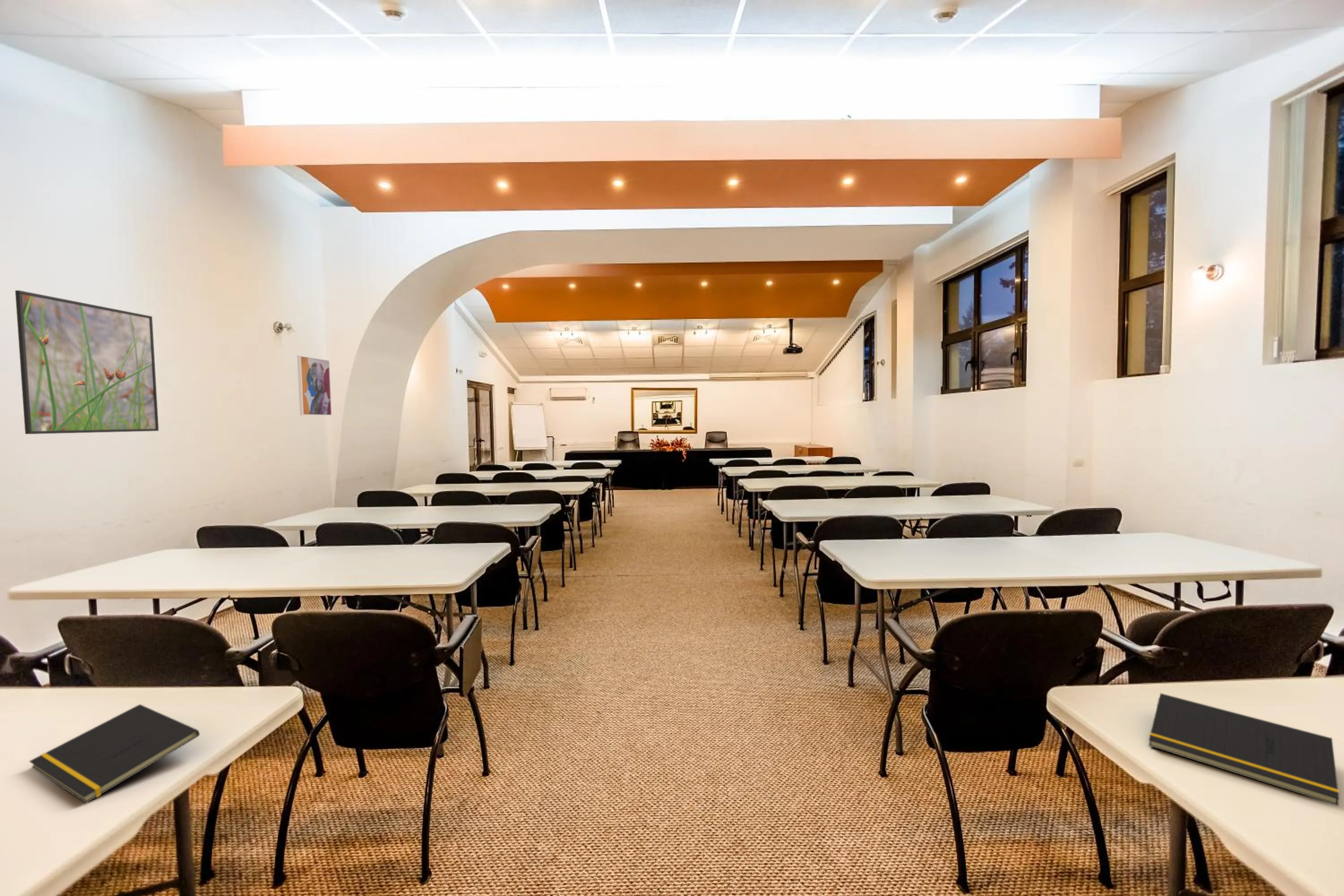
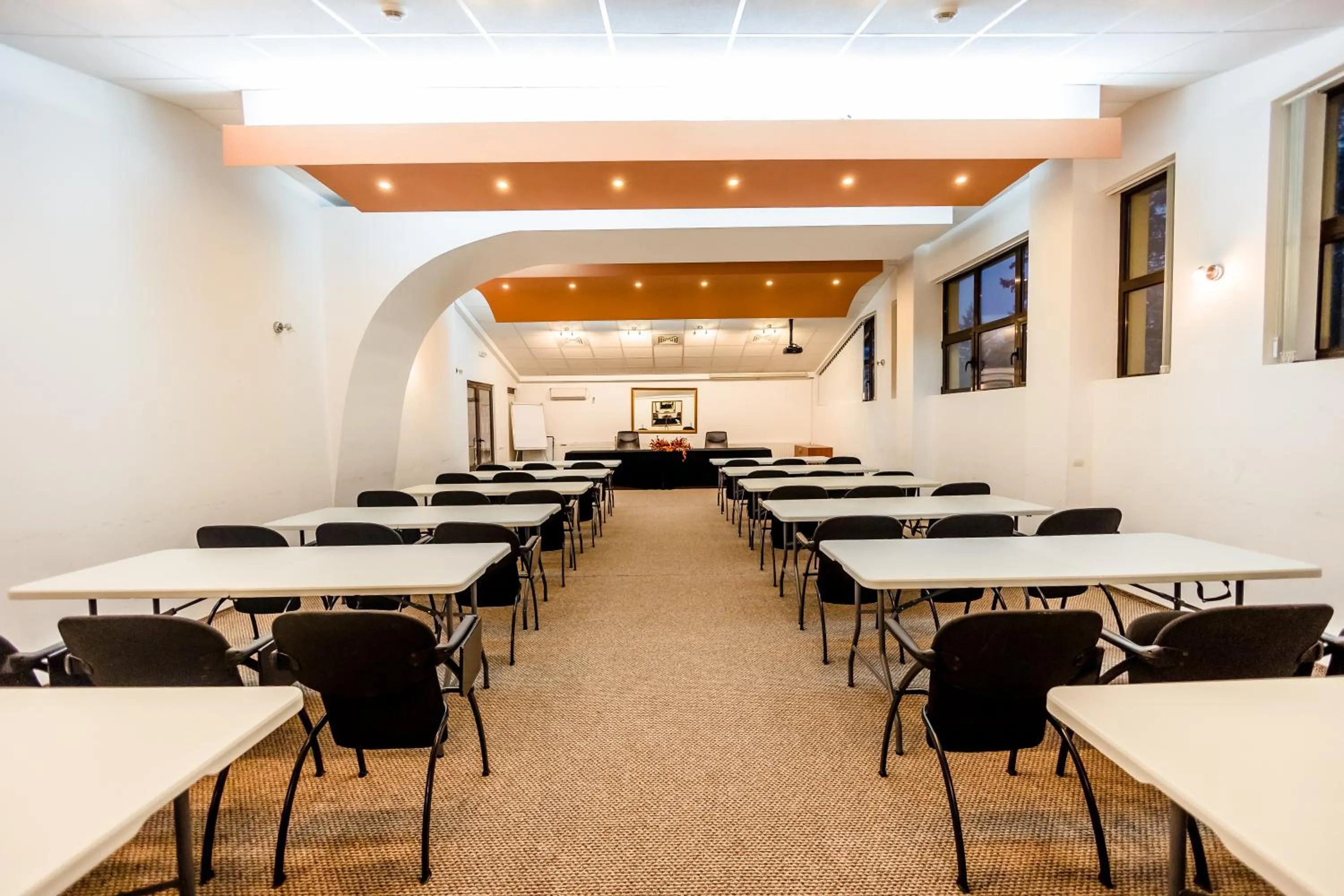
- notepad [1148,693,1340,806]
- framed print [15,290,159,435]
- notepad [29,704,200,803]
- wall art [297,355,332,416]
